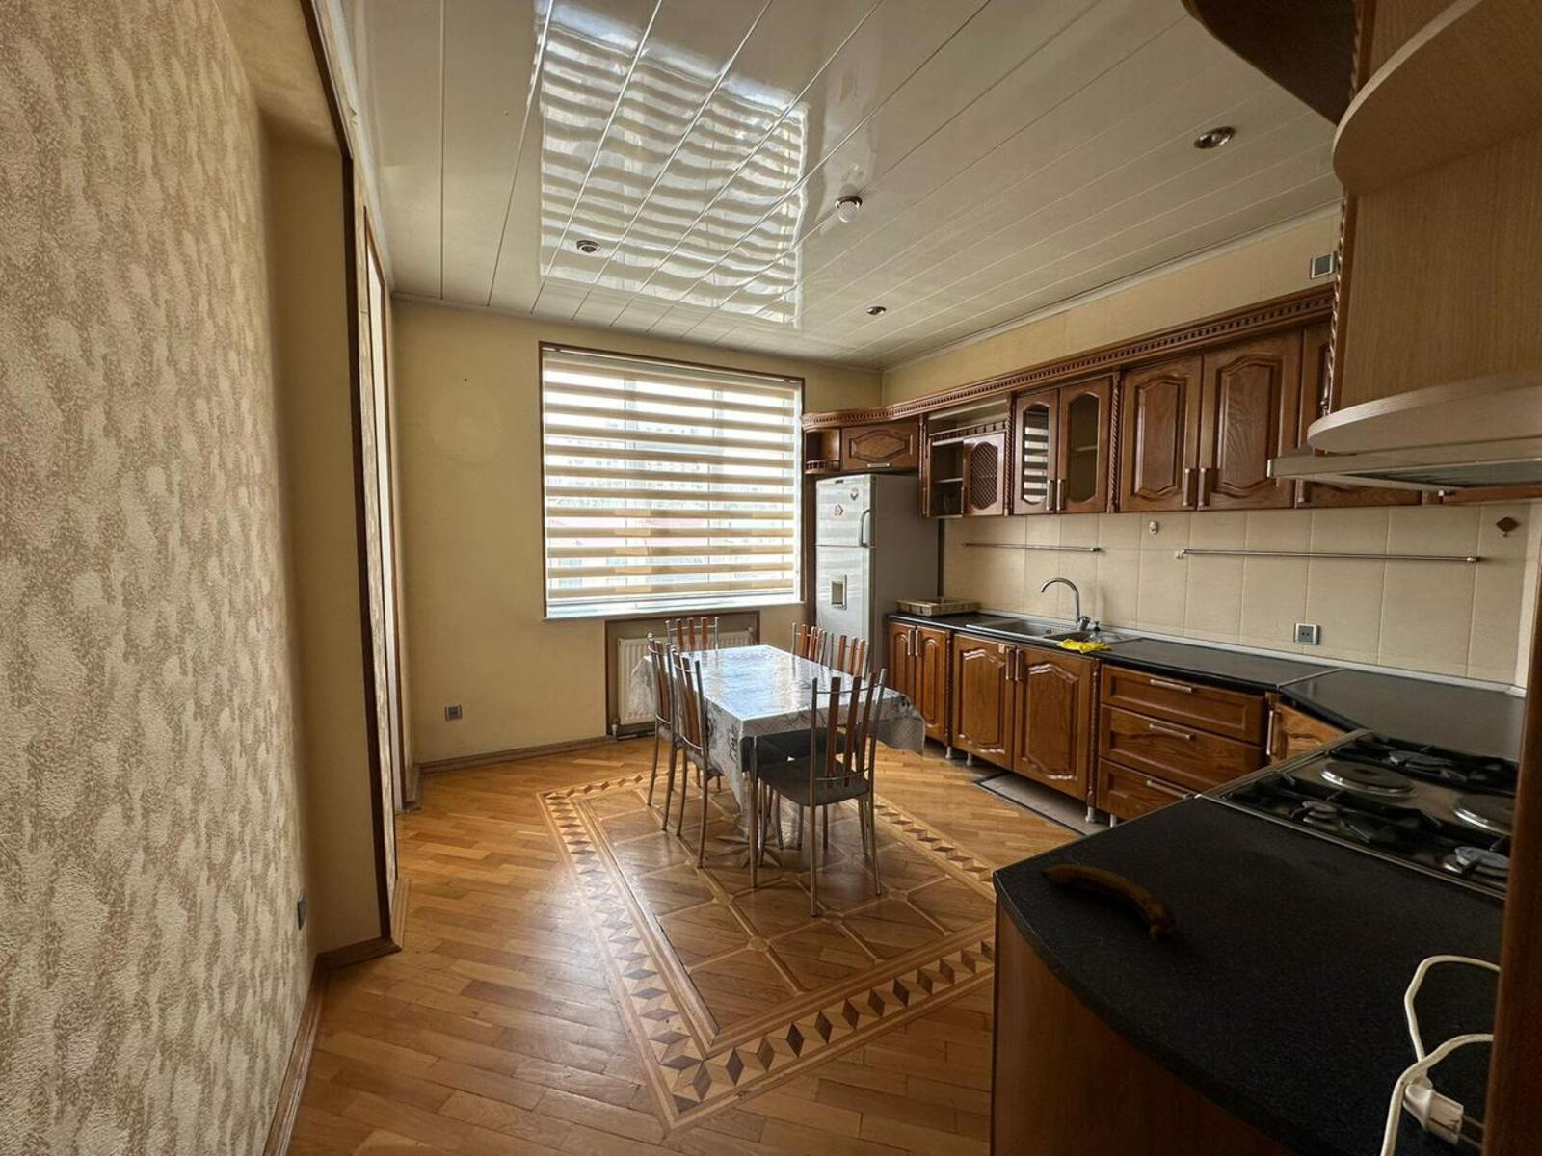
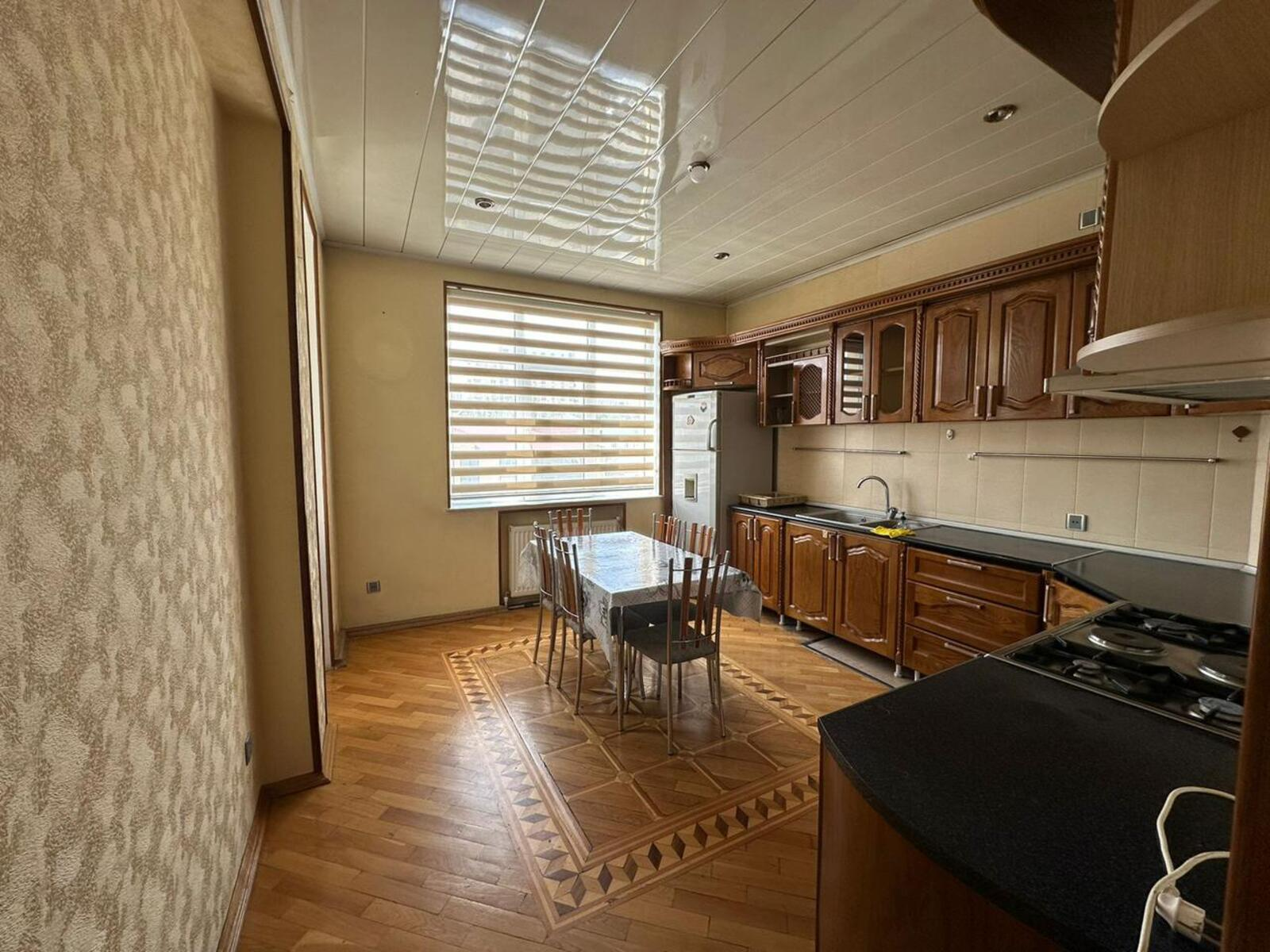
- banana [1039,863,1177,946]
